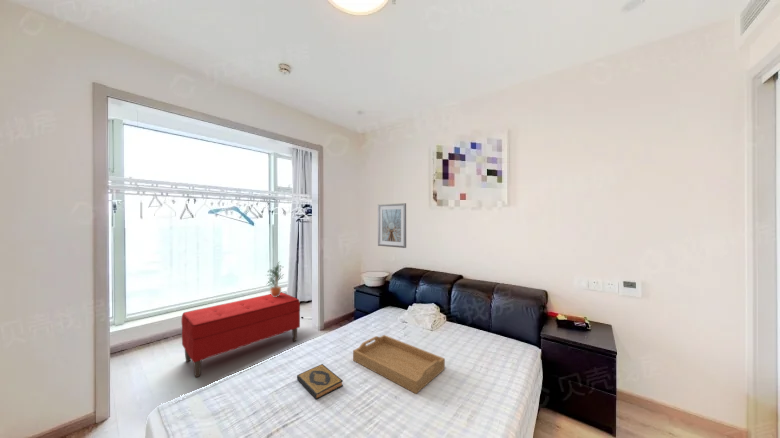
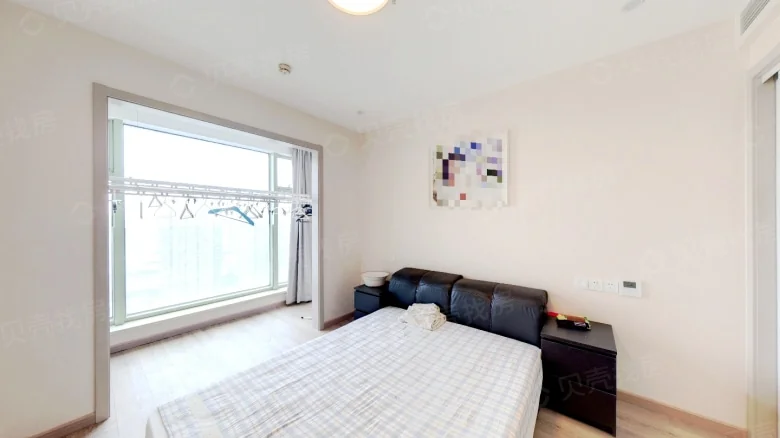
- serving tray [352,334,446,395]
- bench [181,291,301,378]
- hardback book [296,363,344,400]
- picture frame [377,202,407,249]
- potted plant [265,261,286,297]
